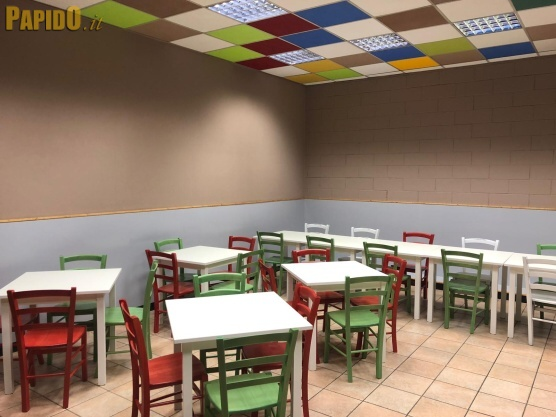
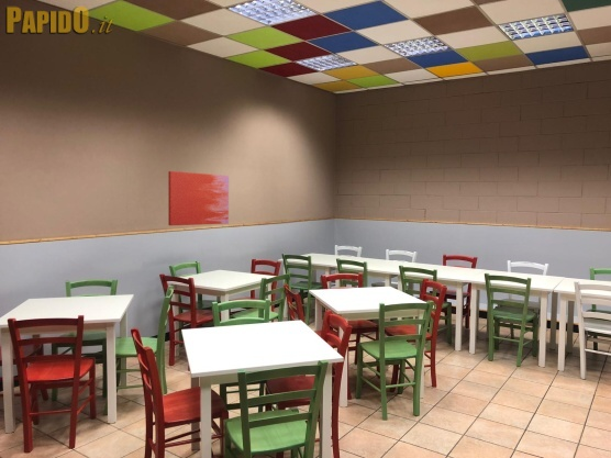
+ wall art [167,170,230,226]
